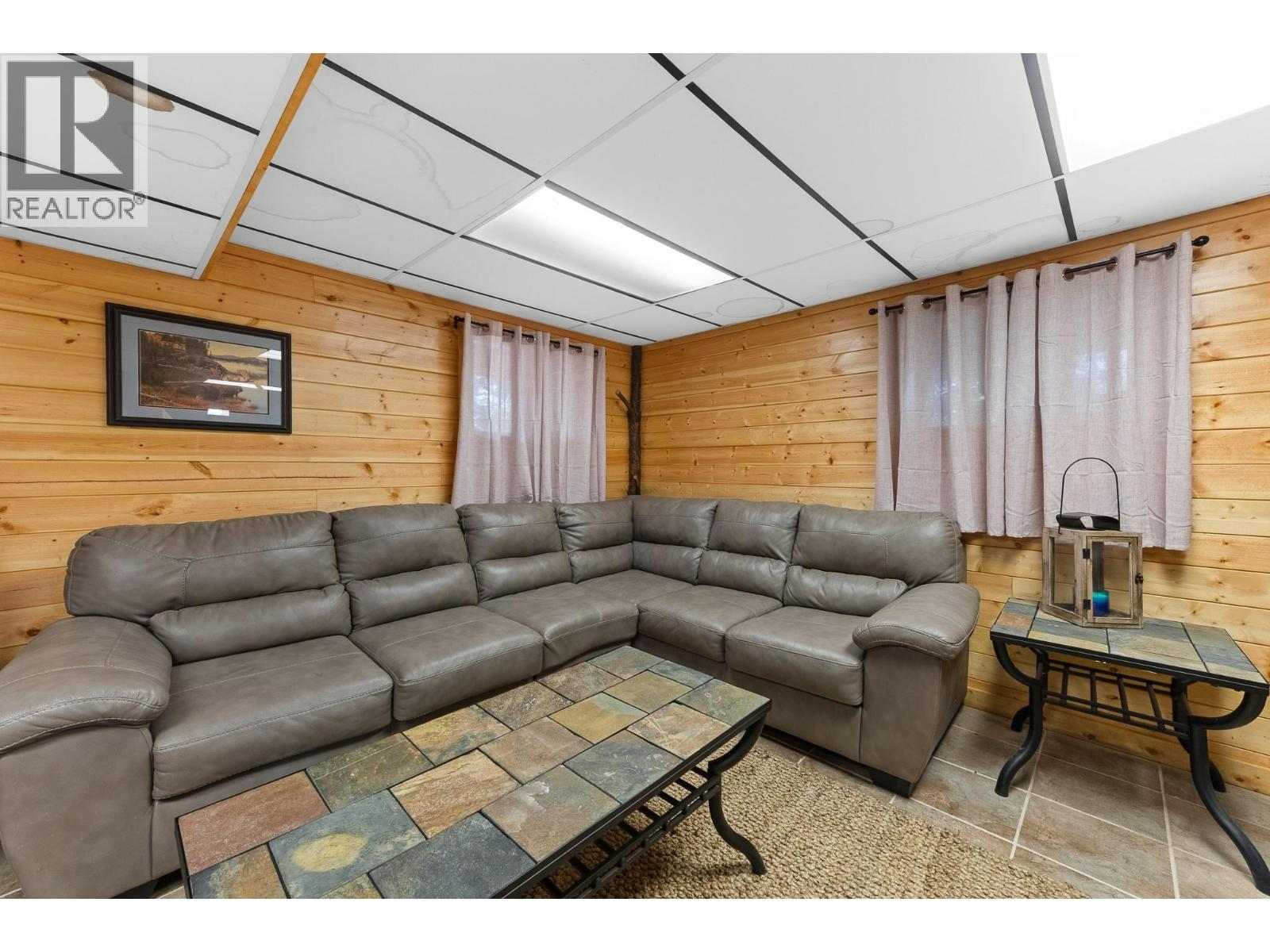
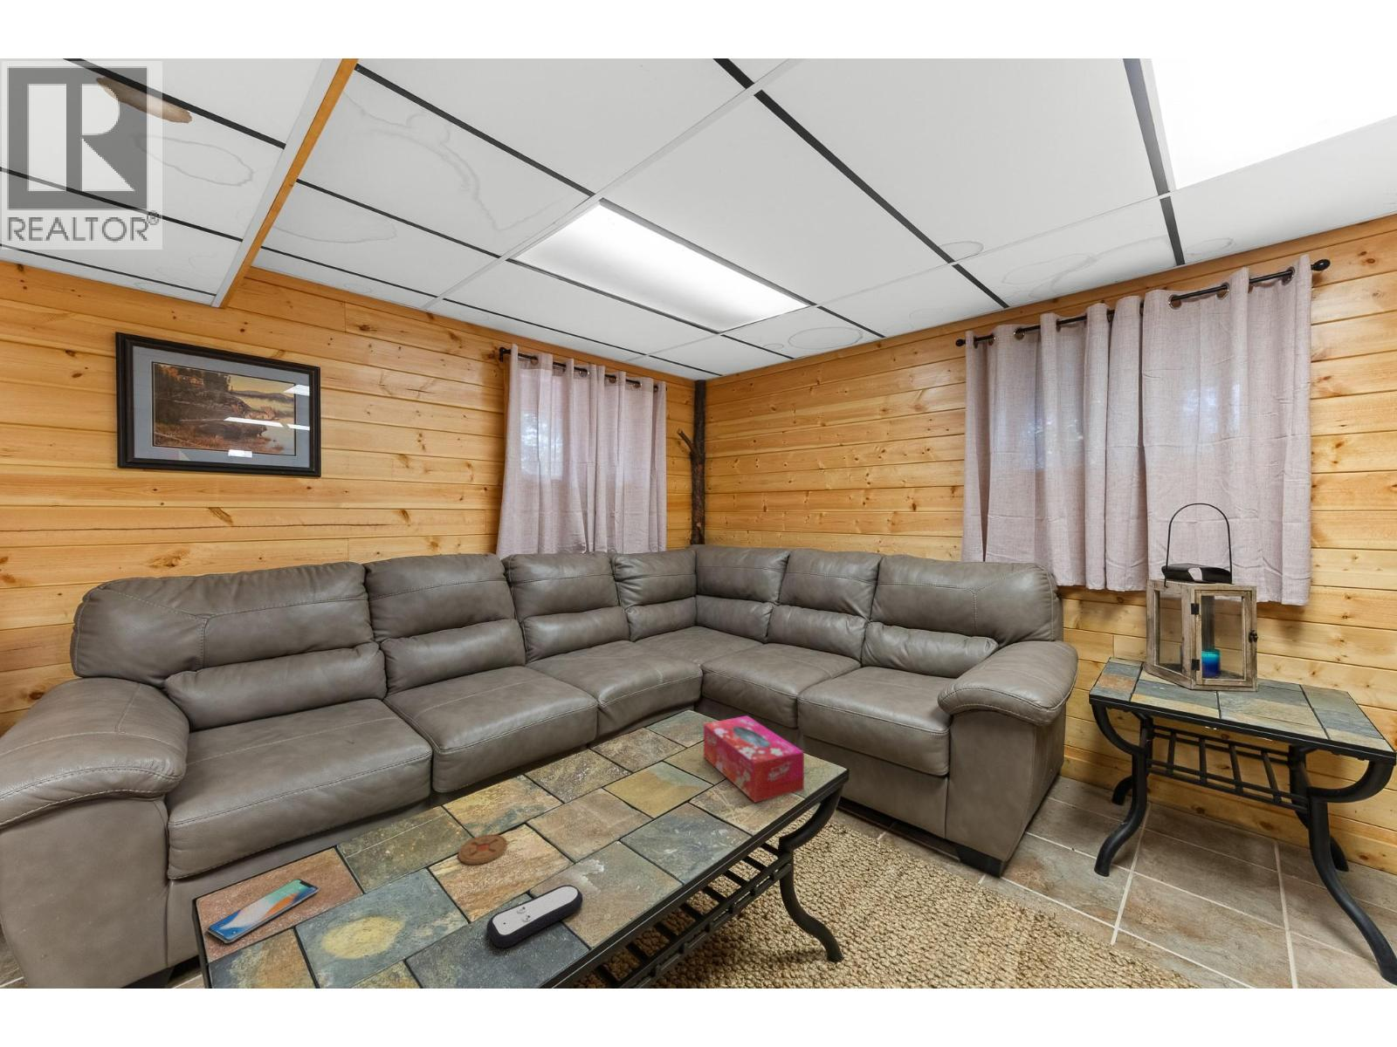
+ smartphone [206,878,320,944]
+ tissue box [703,715,805,804]
+ coaster [458,834,508,866]
+ remote control [486,884,584,948]
